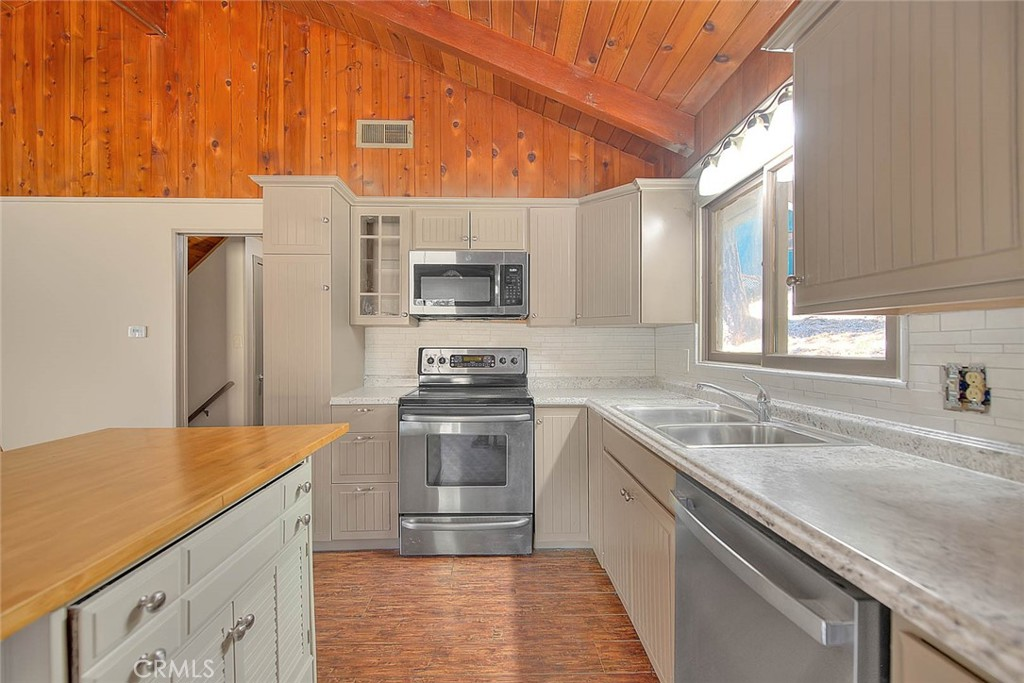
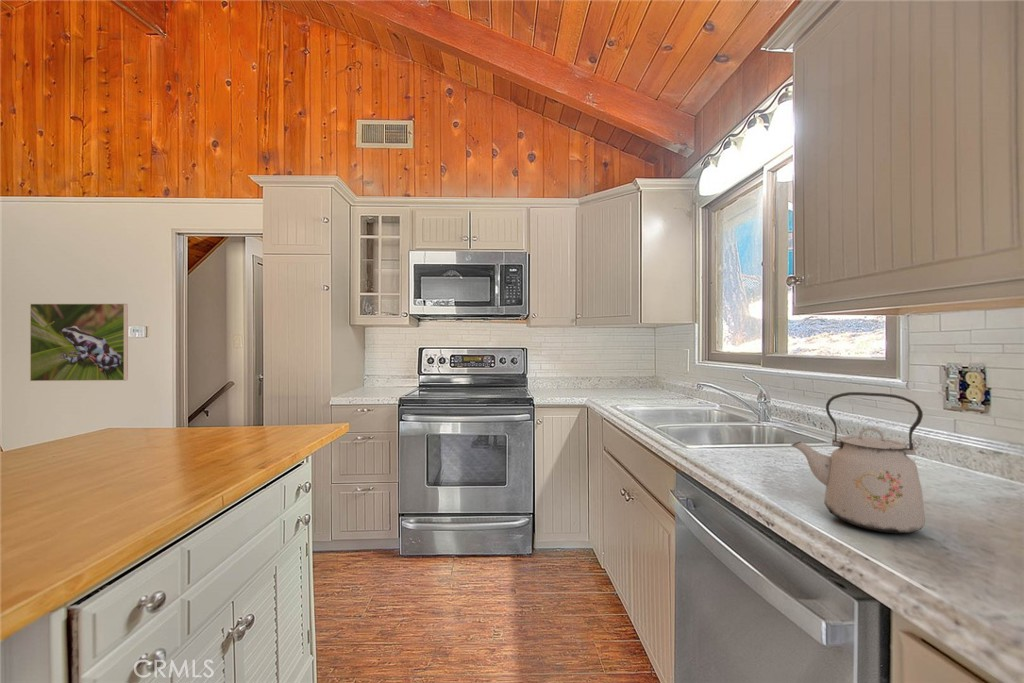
+ kettle [790,391,926,534]
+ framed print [29,303,129,382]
